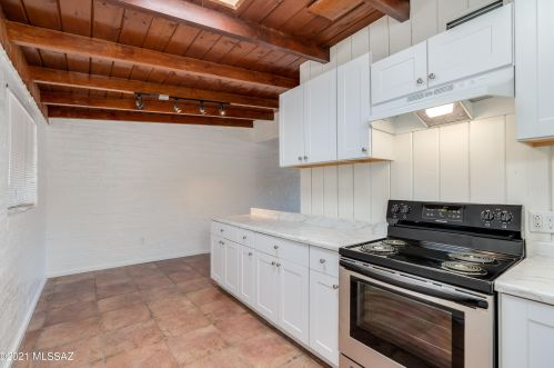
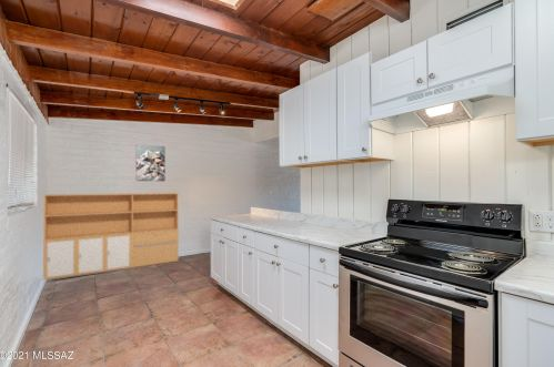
+ wall art [134,143,167,182]
+ storage cabinet [42,192,180,282]
